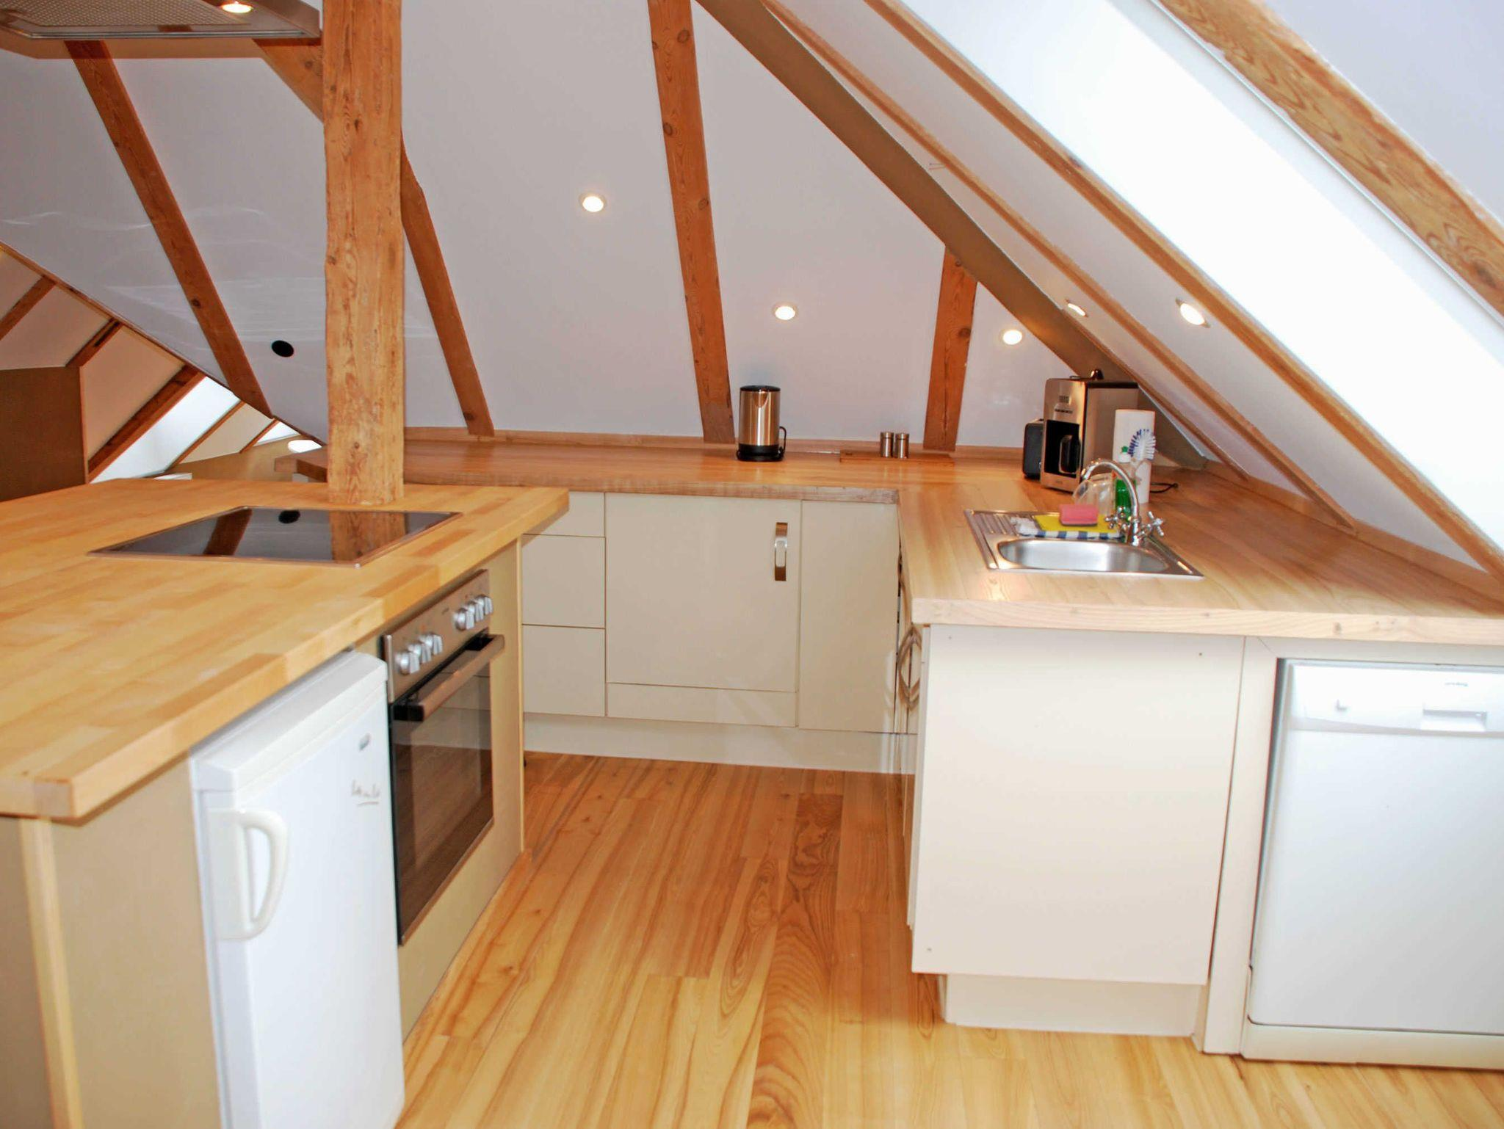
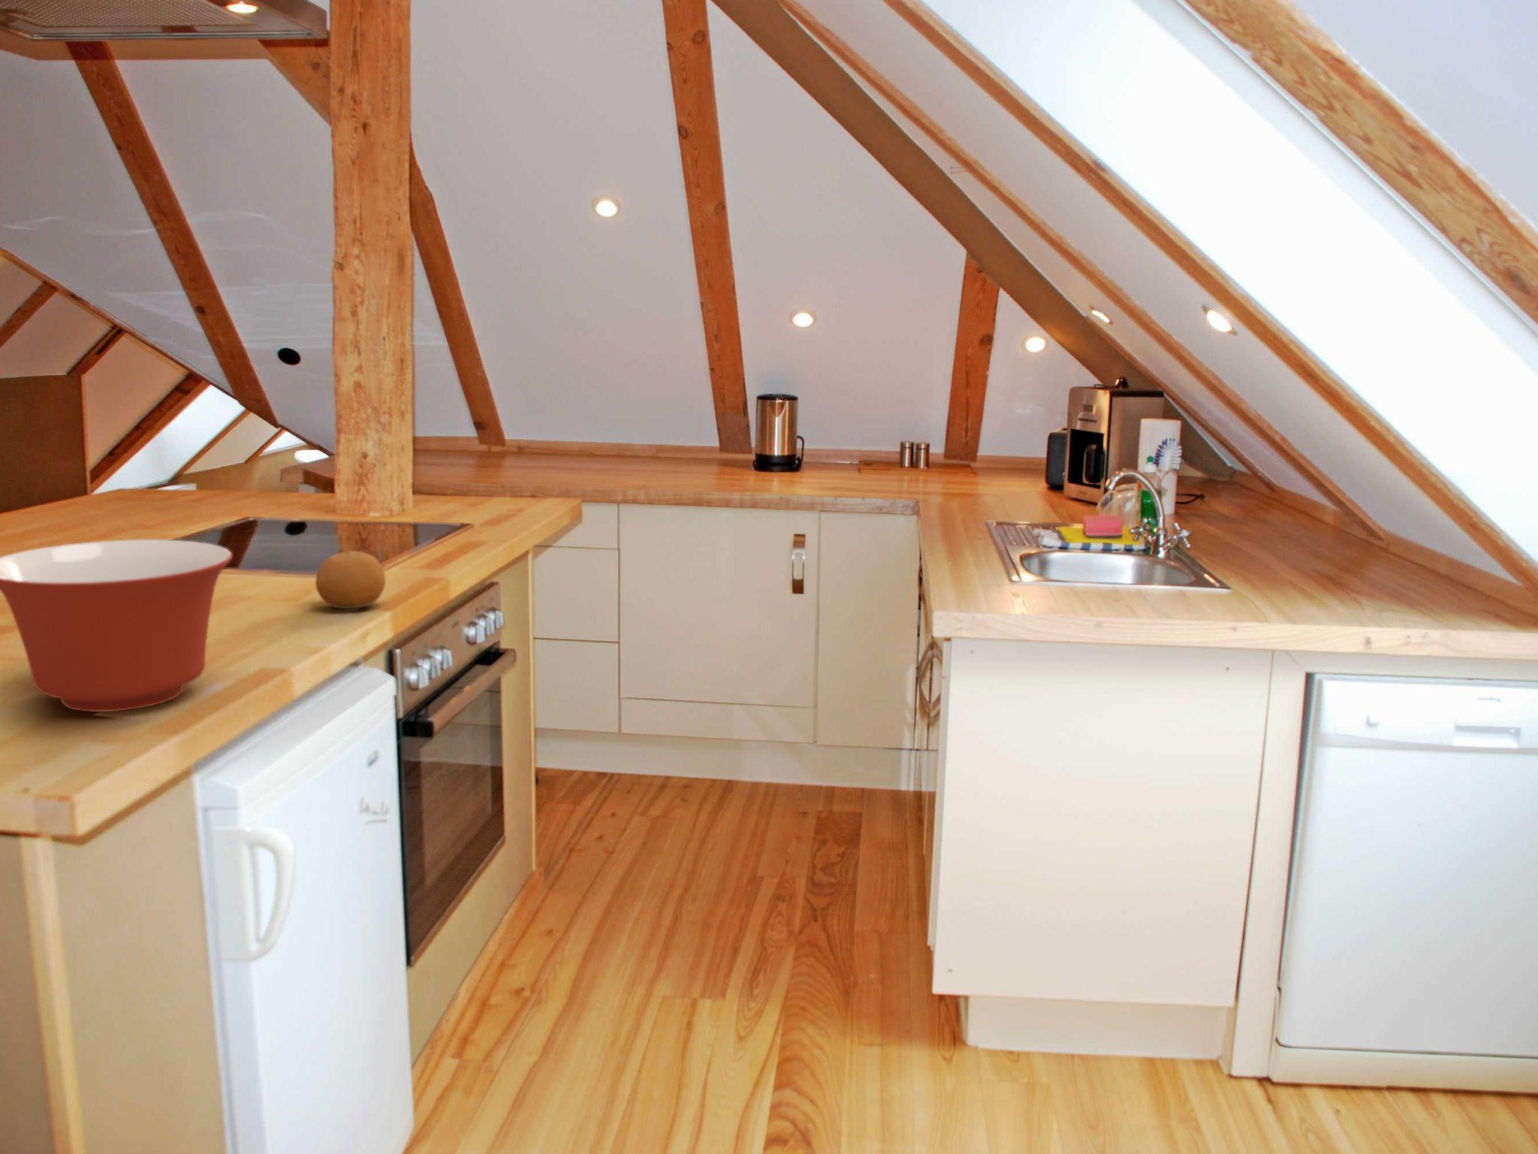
+ mixing bowl [0,538,234,713]
+ fruit [314,550,386,610]
